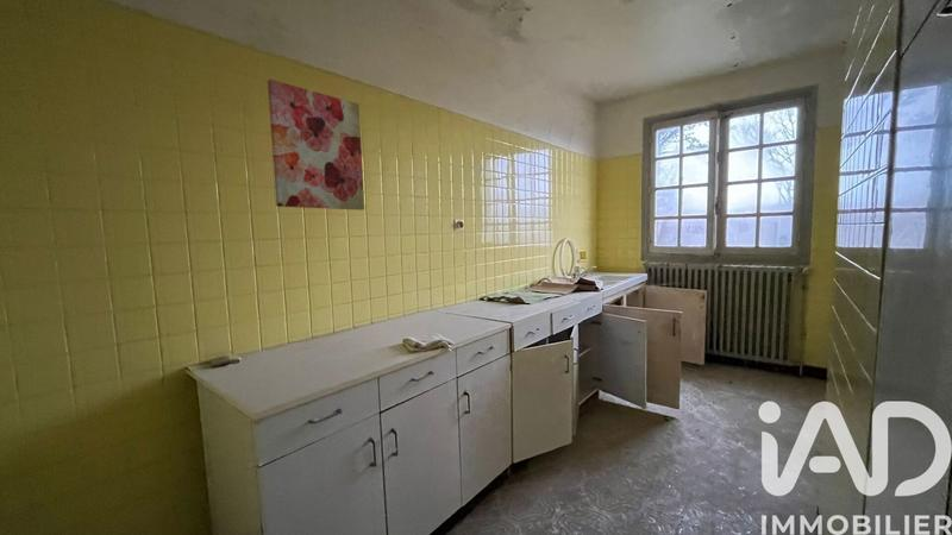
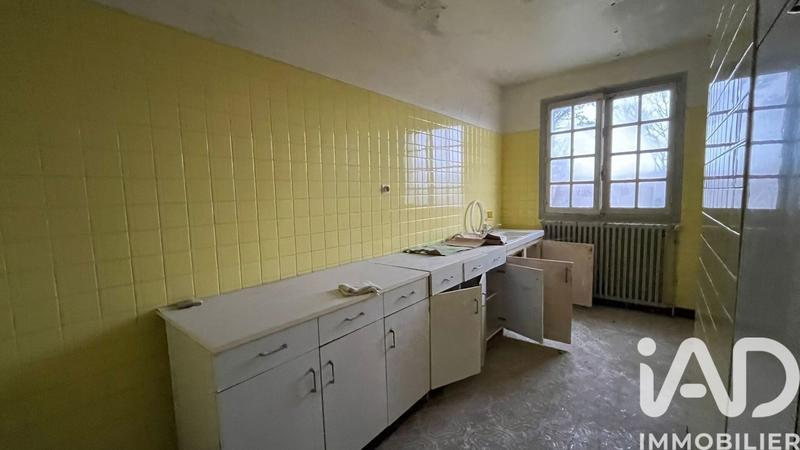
- wall art [267,78,365,212]
